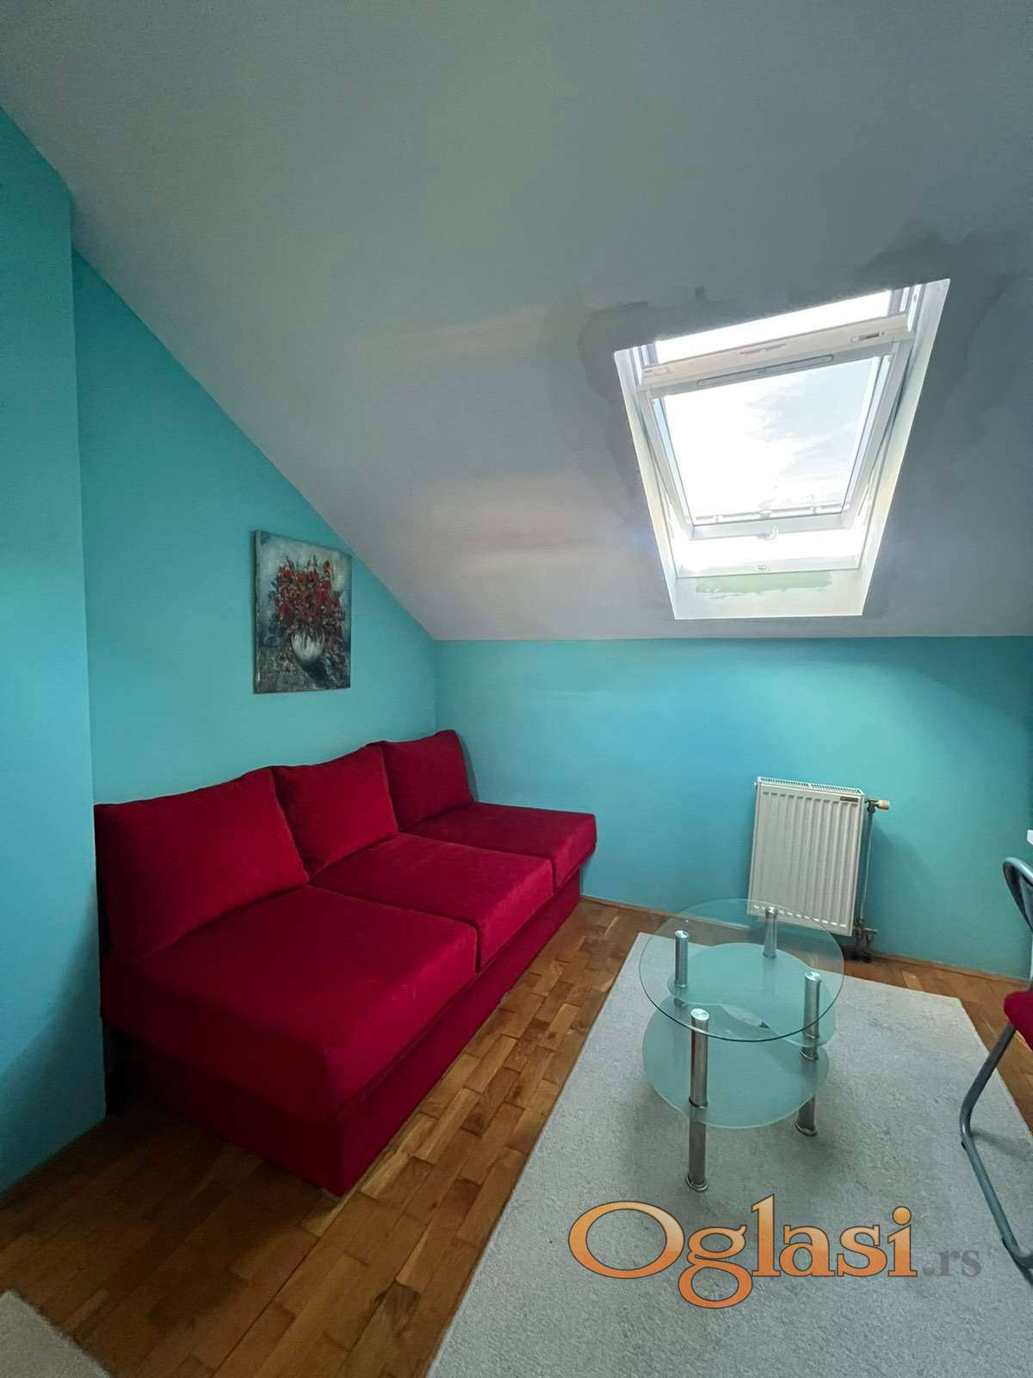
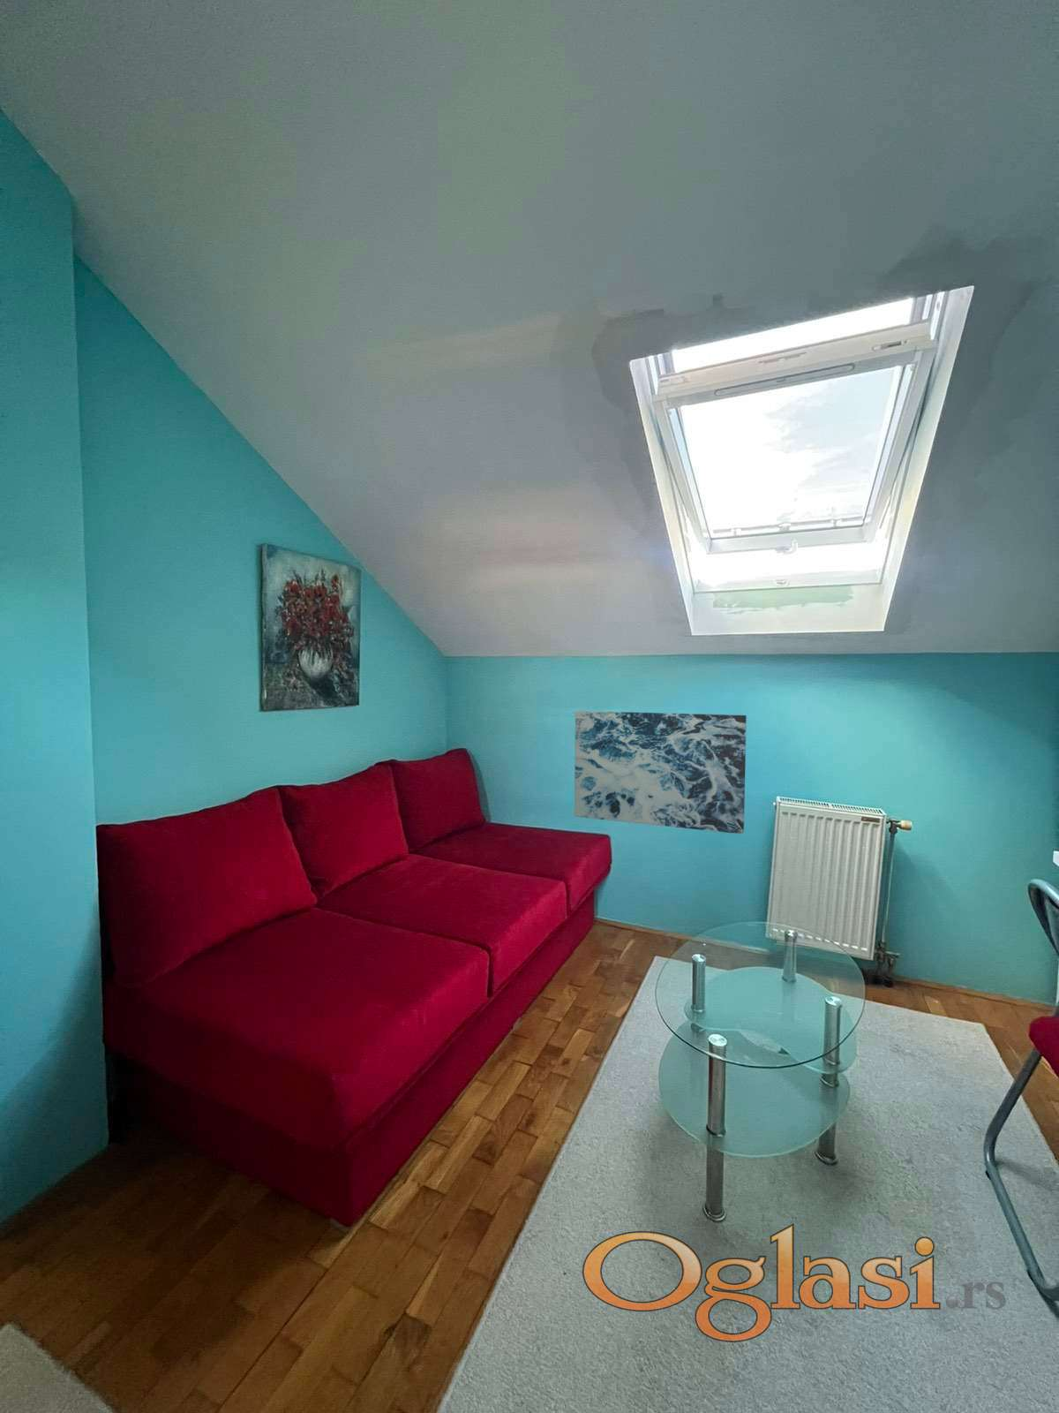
+ wall art [574,710,748,836]
